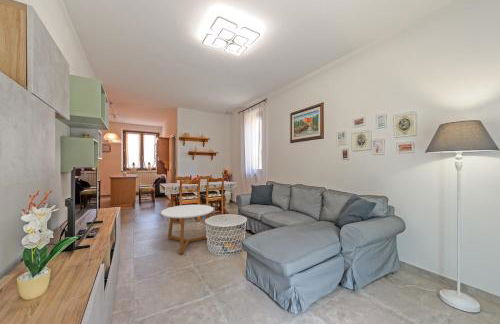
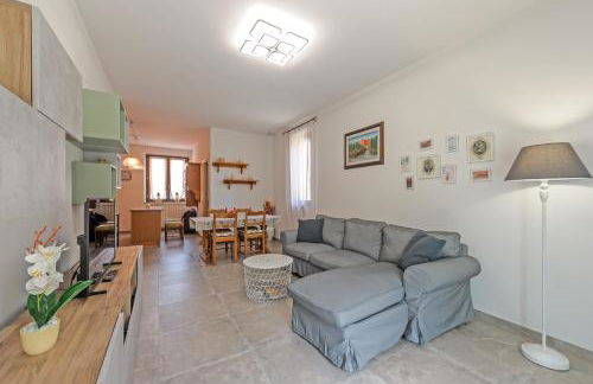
- coffee table [160,204,214,255]
